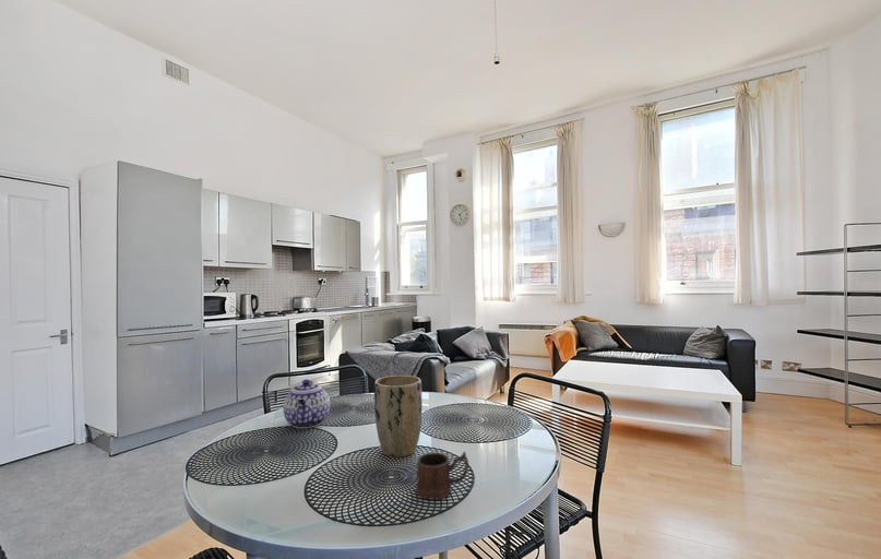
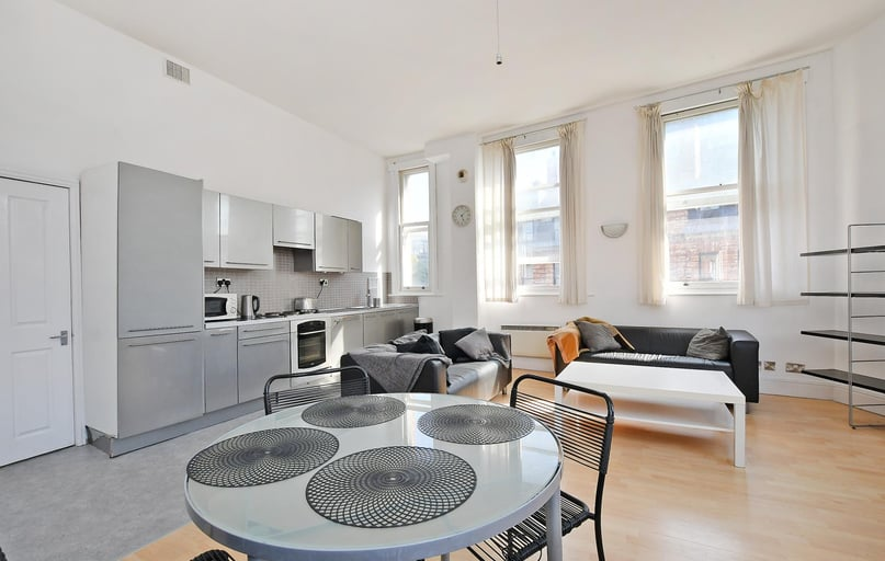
- mug [415,451,469,501]
- teapot [282,379,331,429]
- plant pot [373,374,424,459]
